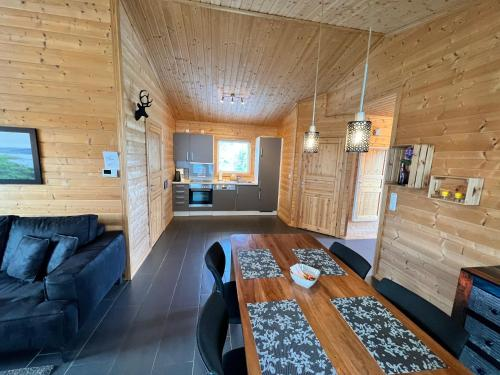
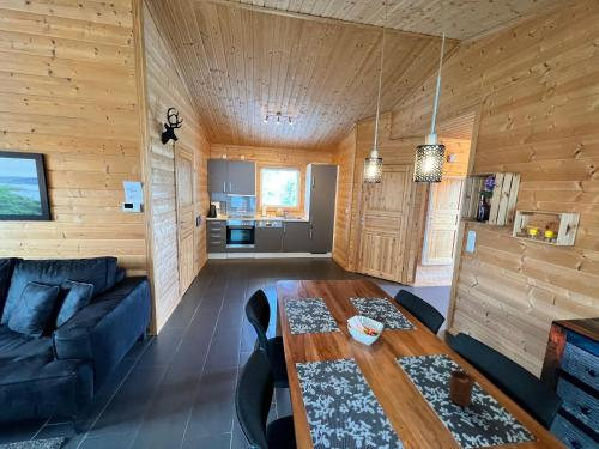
+ cup [448,369,477,407]
